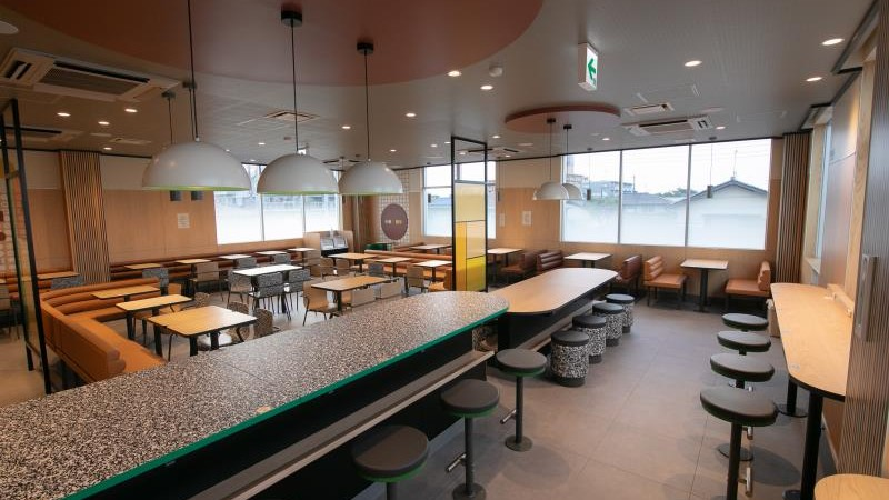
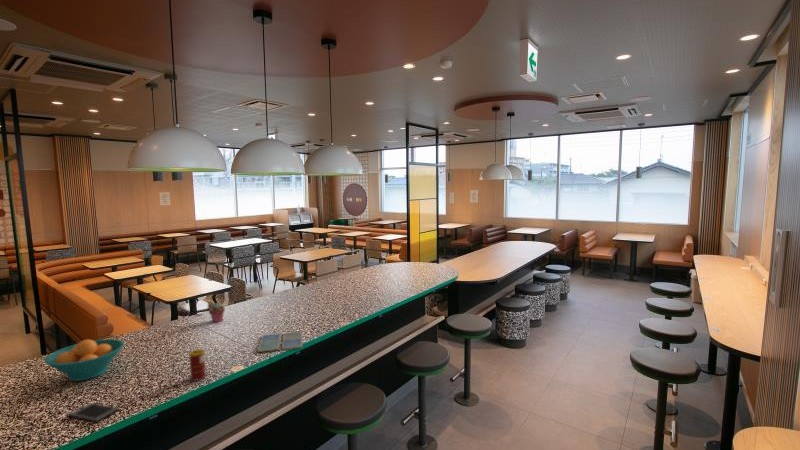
+ drink coaster [257,330,303,353]
+ fruit bowl [43,338,126,382]
+ smartphone [67,402,119,423]
+ beverage can [189,348,207,382]
+ potted succulent [208,302,226,324]
